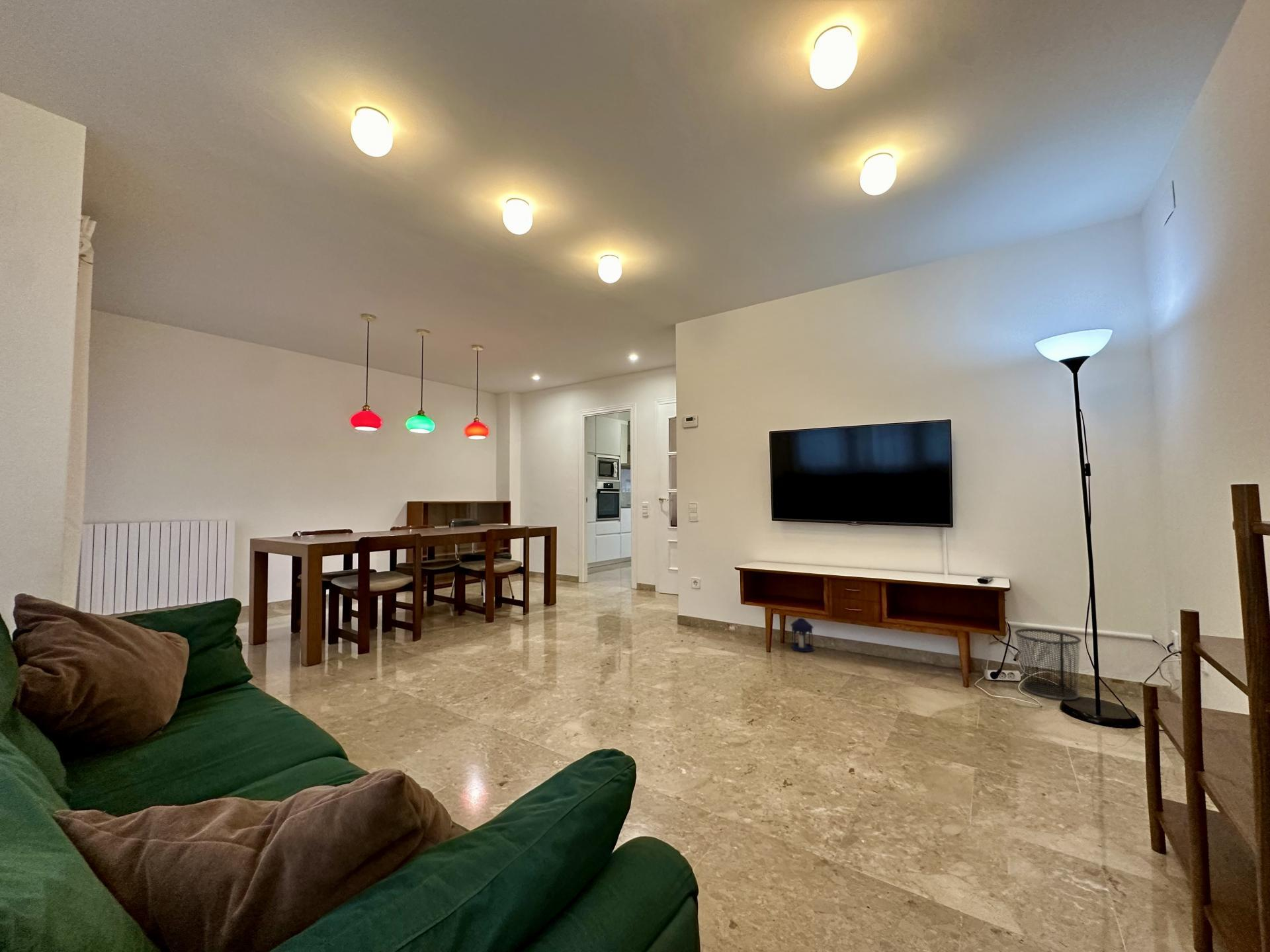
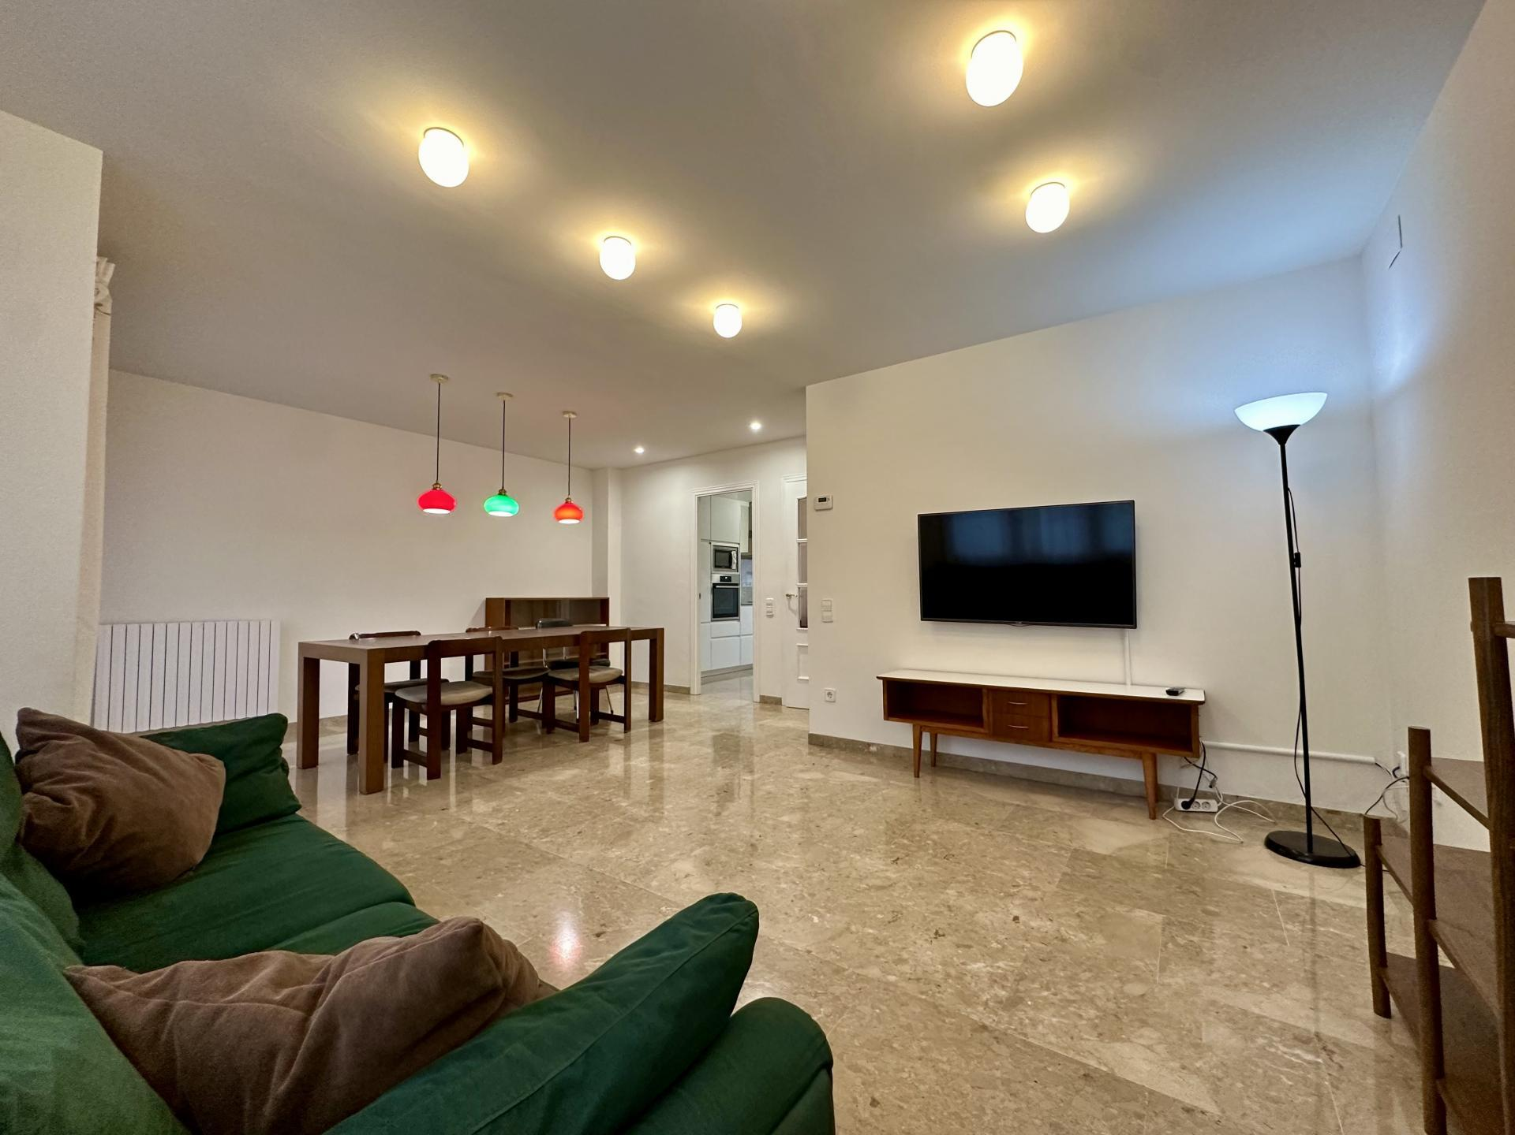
- waste bin [1013,628,1082,701]
- lantern [790,617,815,653]
